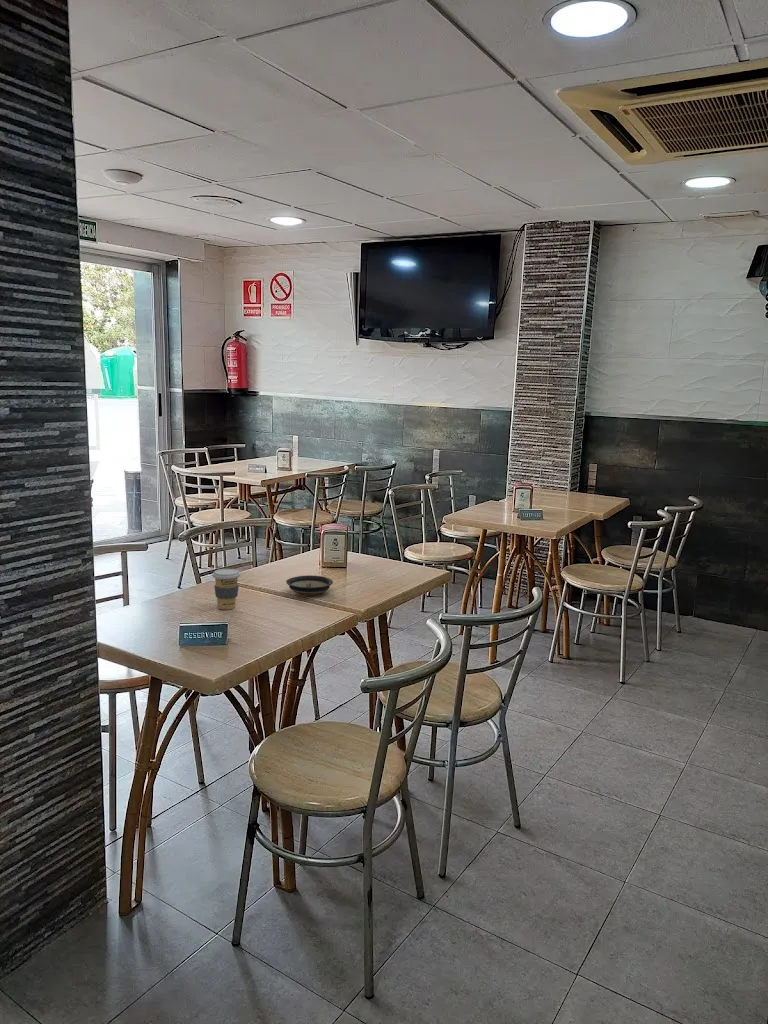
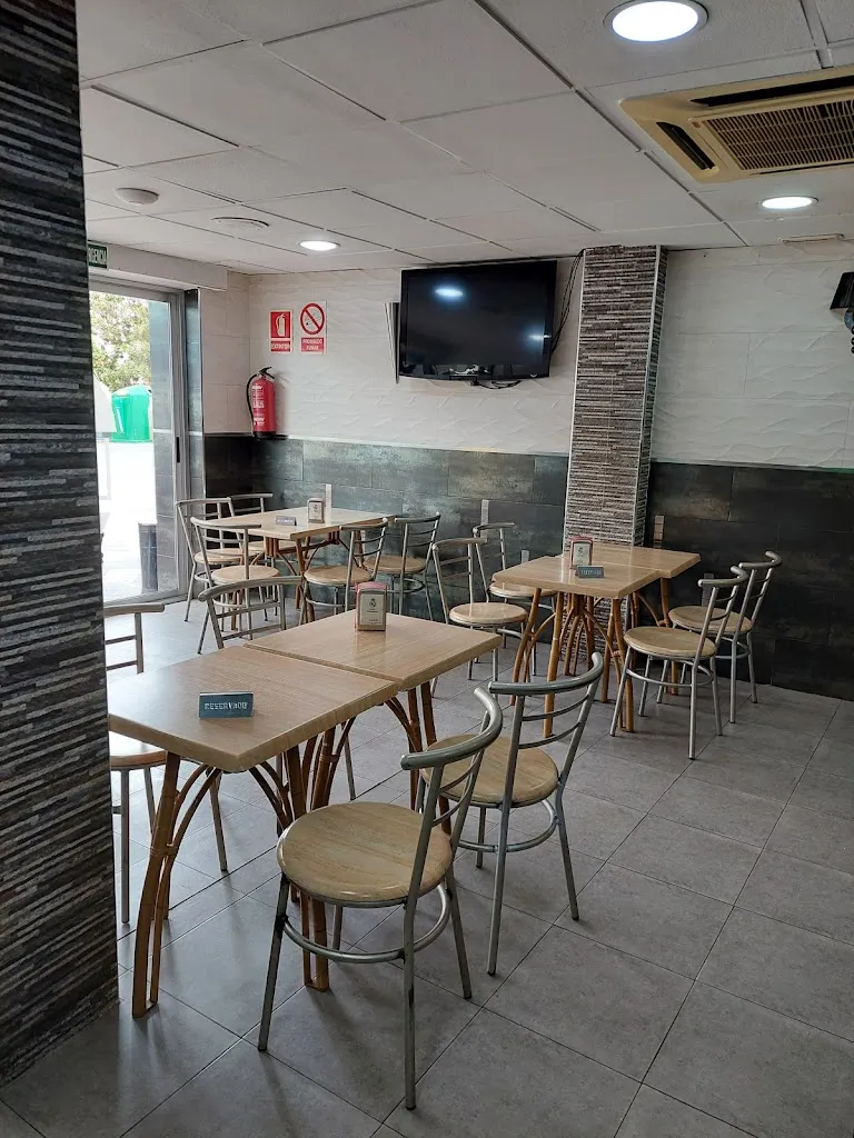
- coffee cup [211,568,241,611]
- saucer [285,574,334,596]
